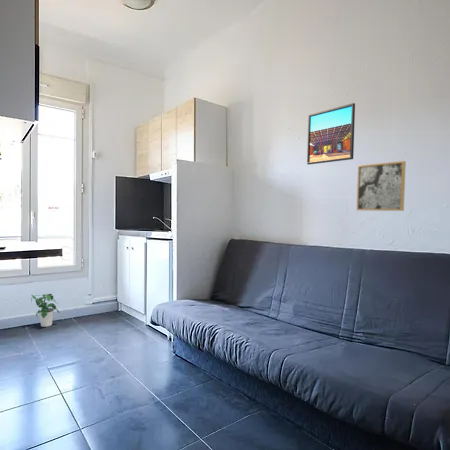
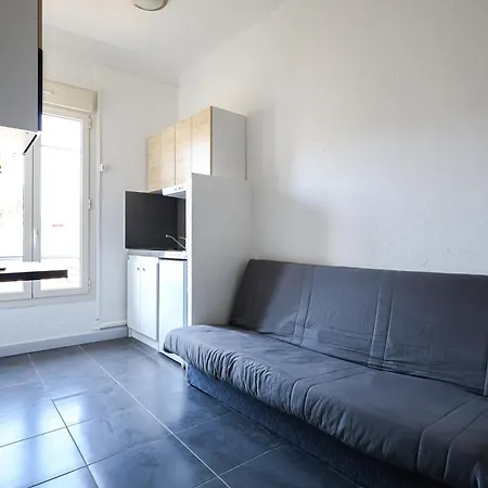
- potted plant [30,293,60,328]
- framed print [306,102,356,165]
- wall art [356,160,407,212]
